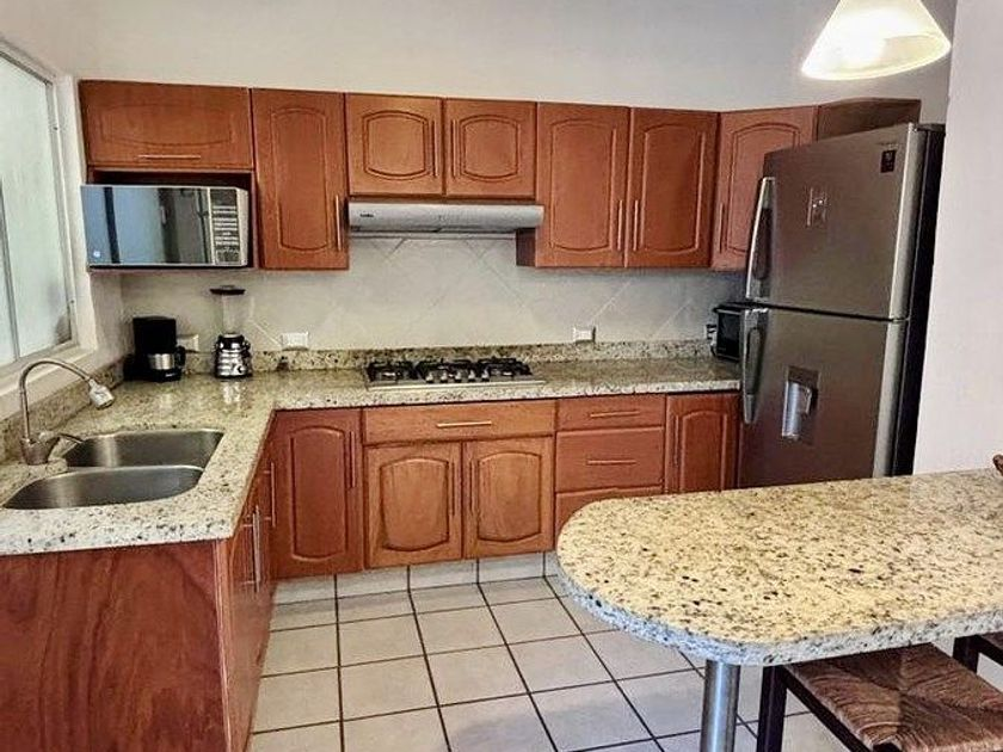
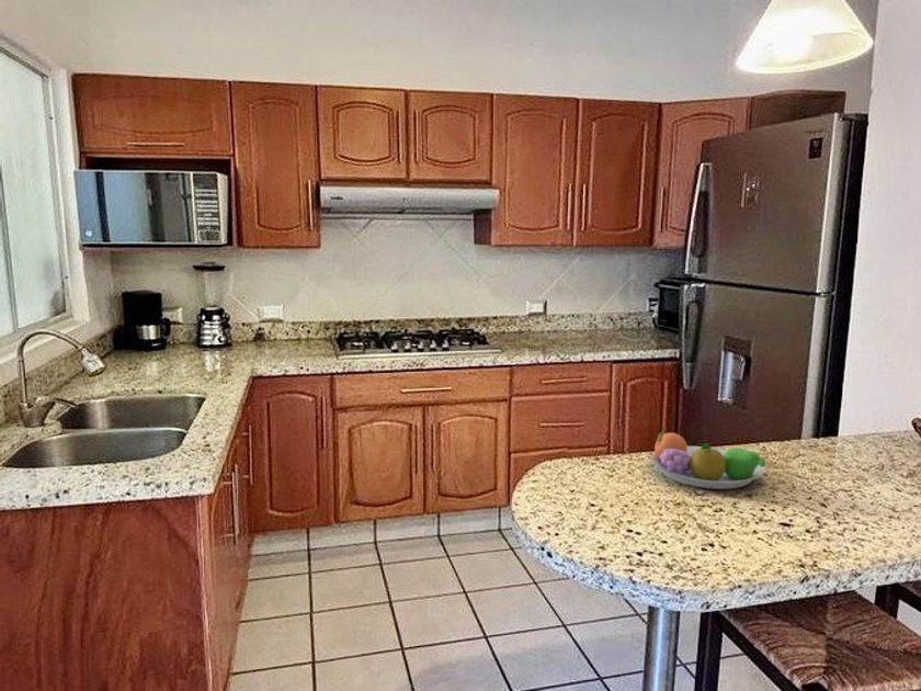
+ fruit bowl [649,430,766,490]
